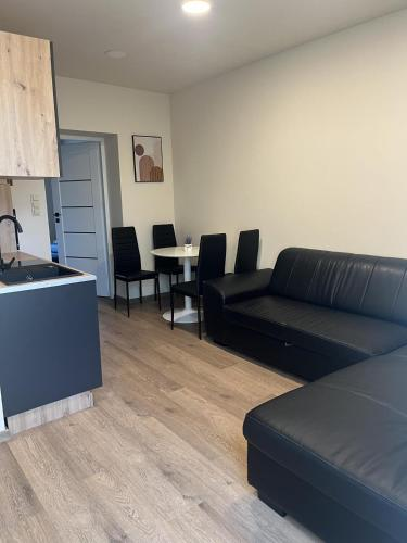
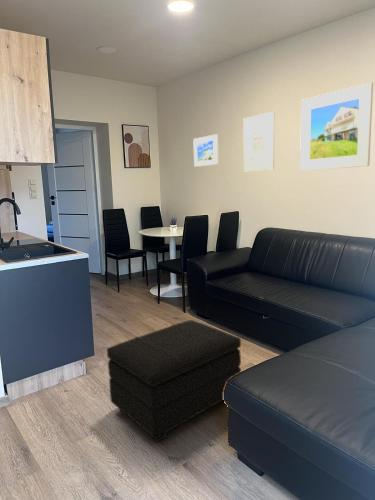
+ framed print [299,82,374,172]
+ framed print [192,133,219,168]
+ wall art [243,111,275,173]
+ footstool [106,319,242,443]
